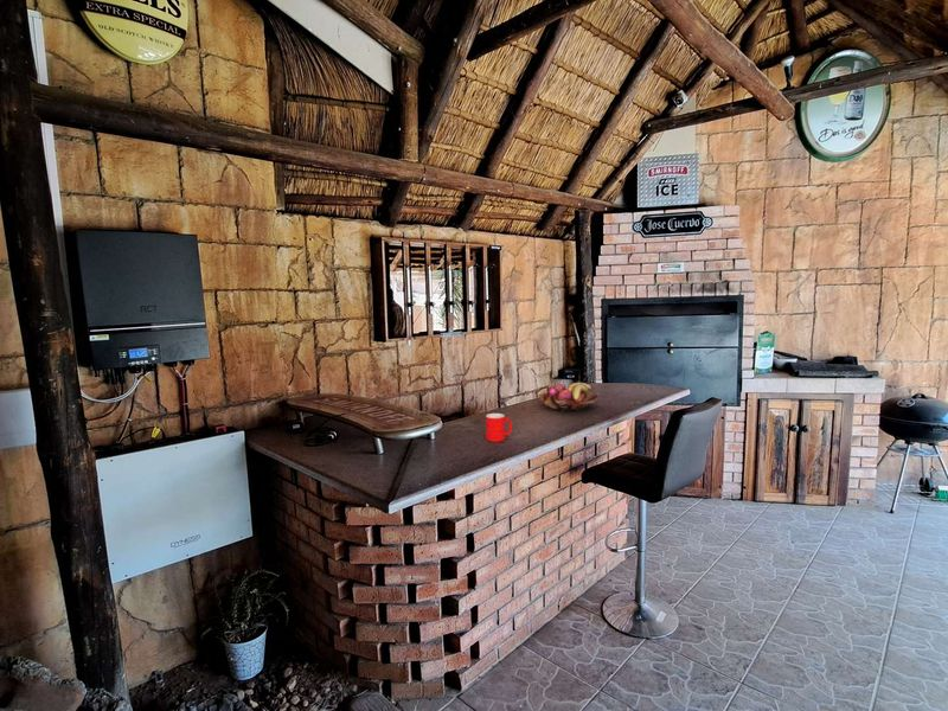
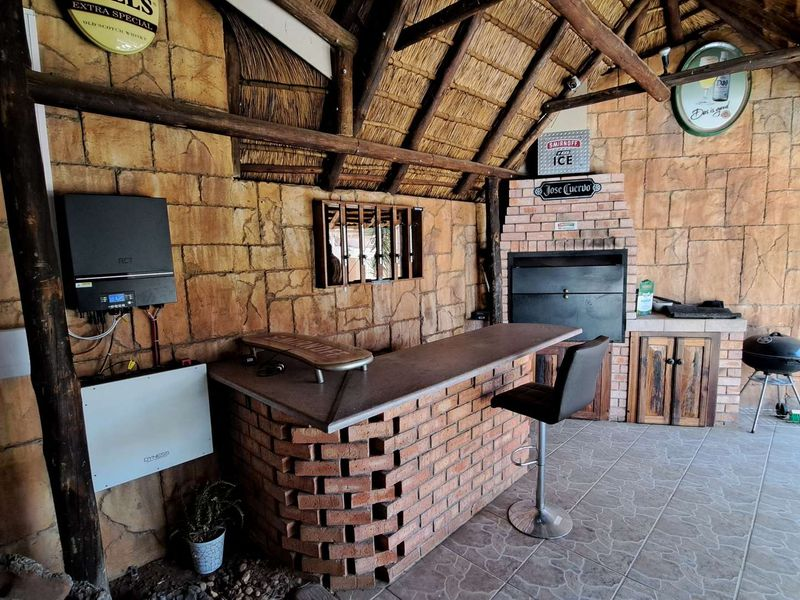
- fruit basket [537,382,601,412]
- cup [485,412,513,443]
